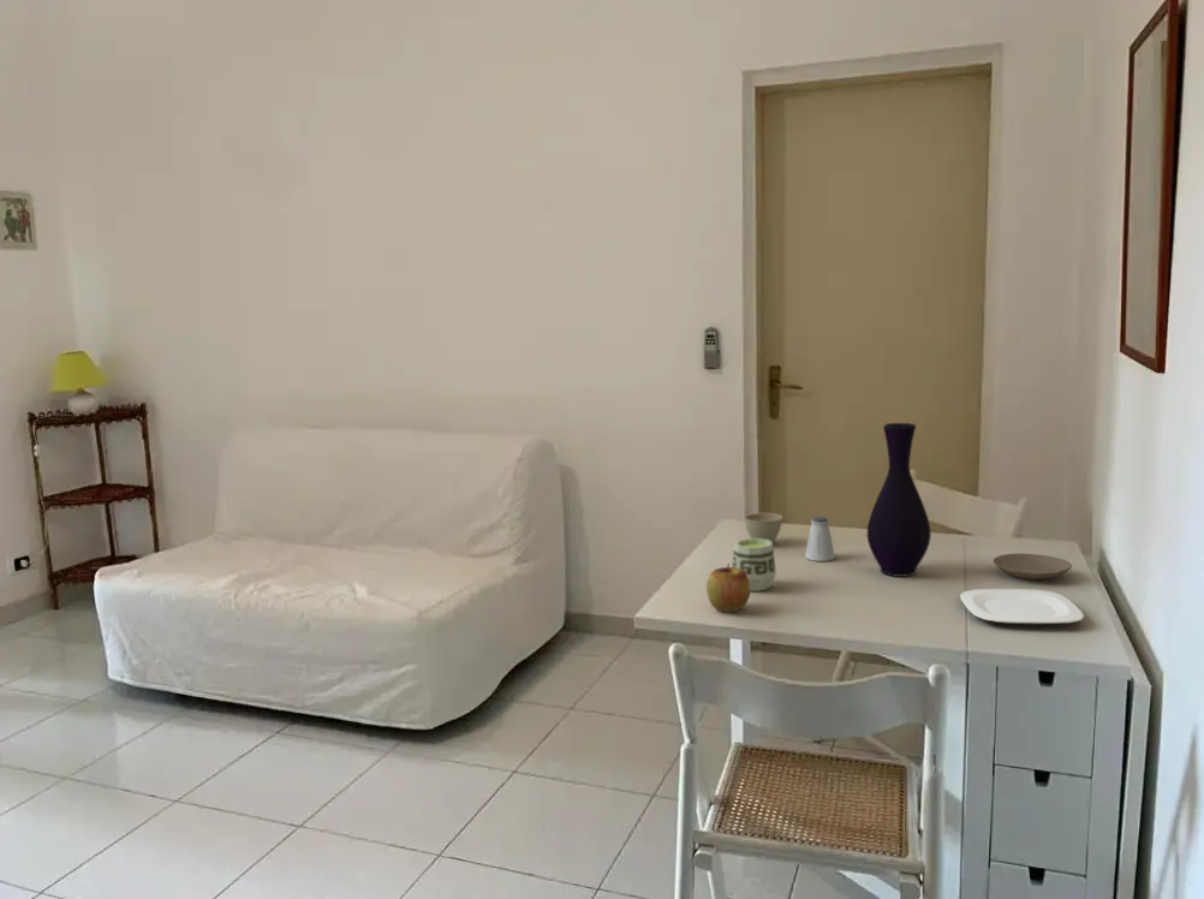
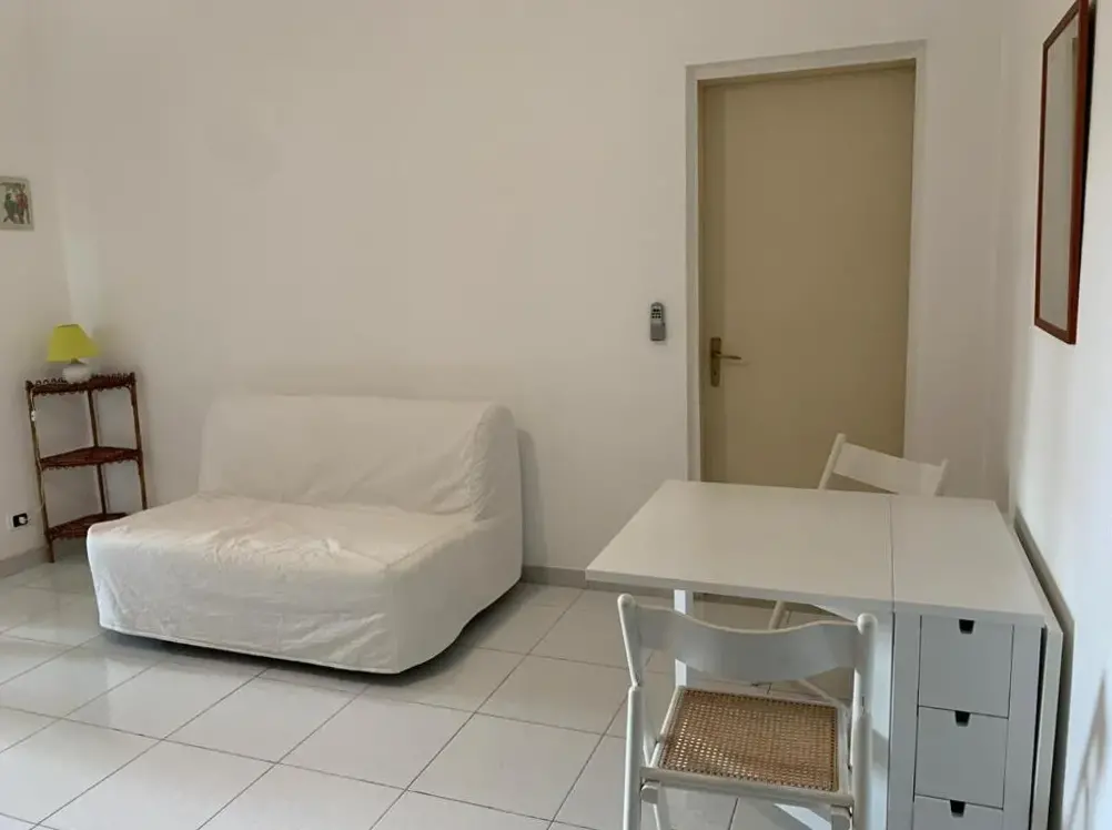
- saltshaker [804,516,836,562]
- vase [865,422,932,578]
- cup [731,537,777,593]
- apple [705,562,751,613]
- plate [959,588,1085,626]
- flower pot [743,512,783,544]
- plate [993,553,1073,581]
